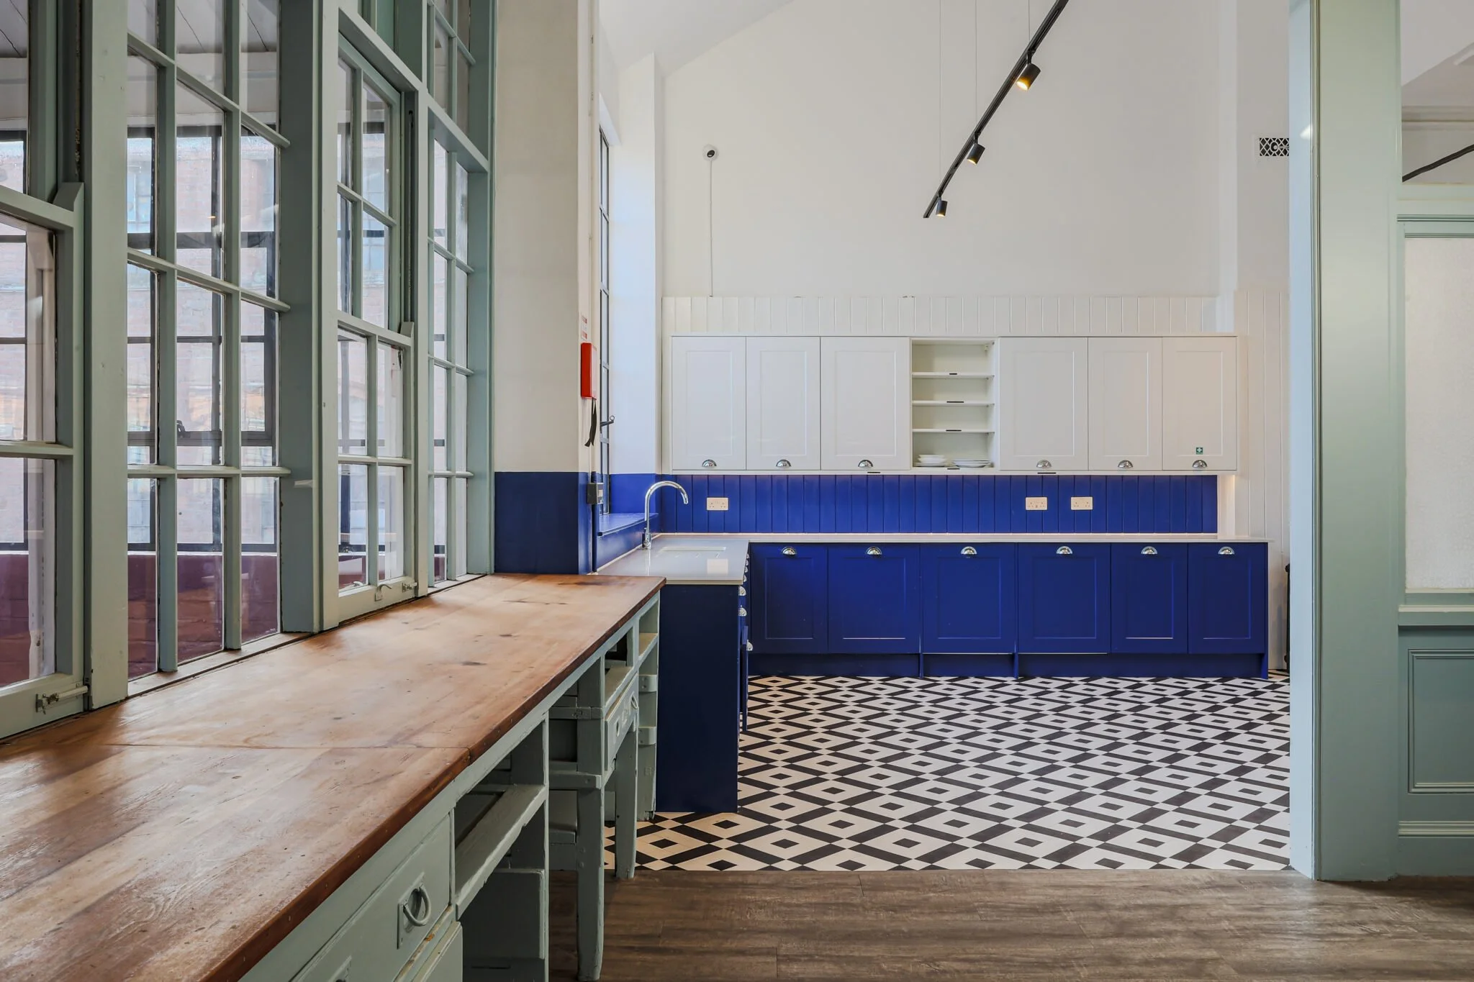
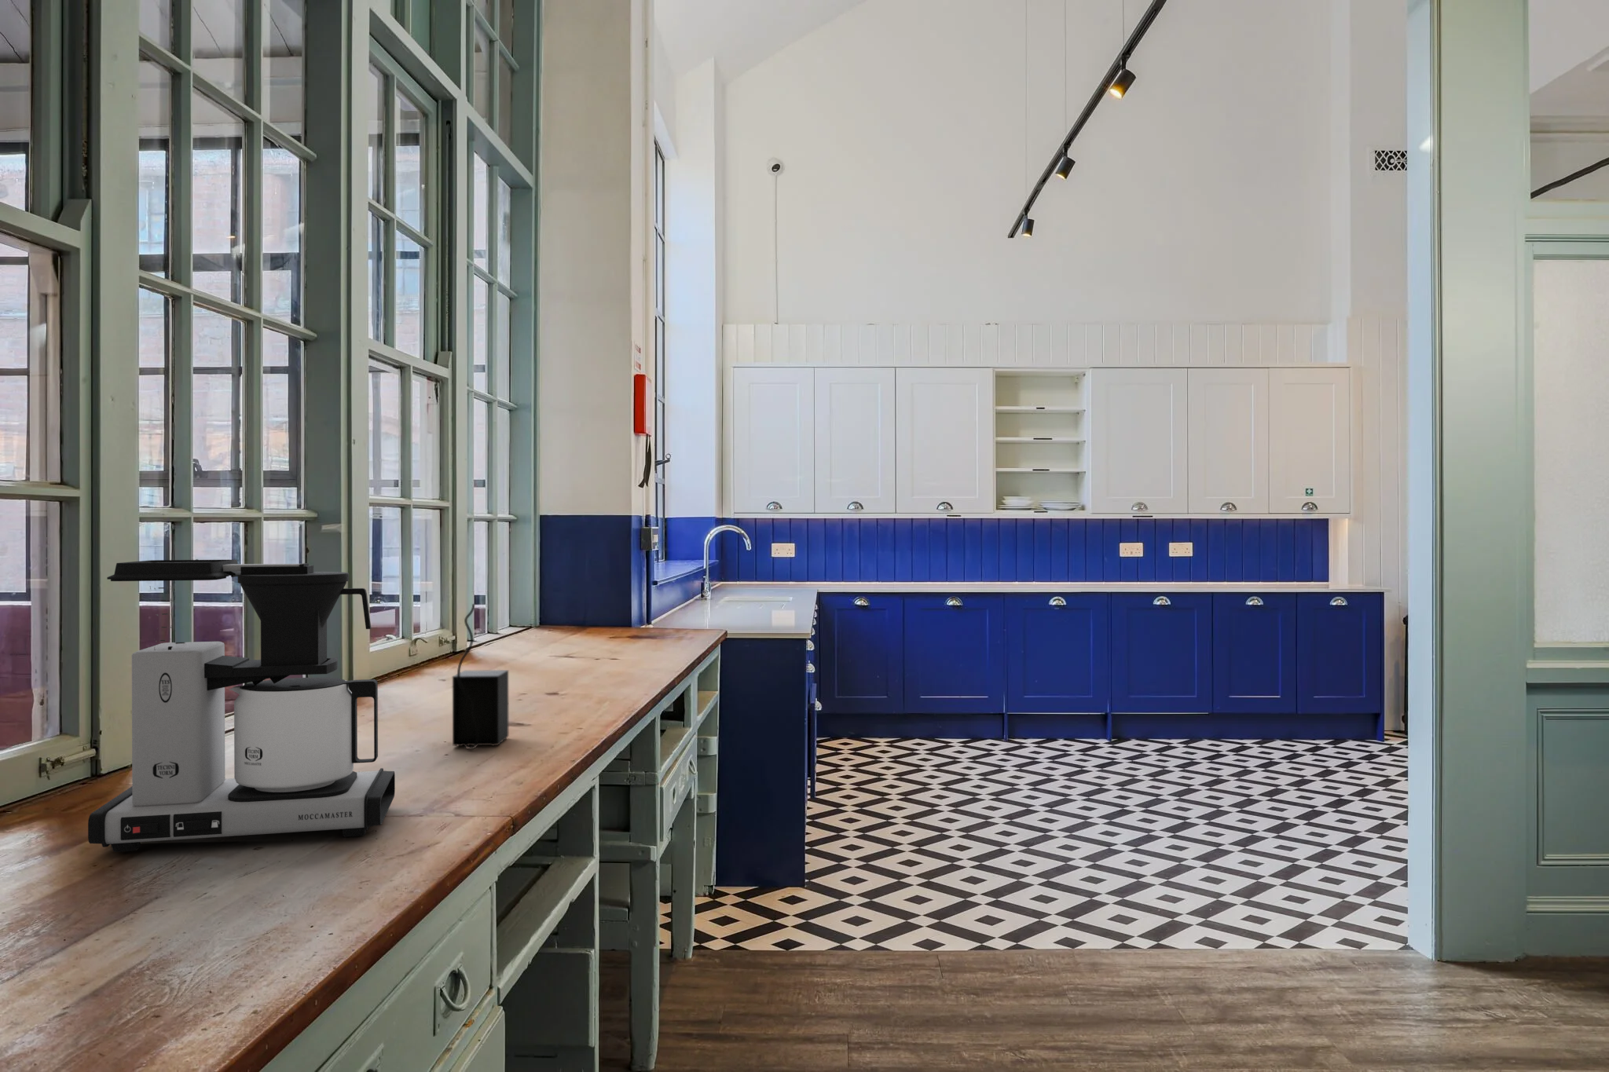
+ coffee maker [87,559,396,853]
+ speaker [452,603,510,750]
